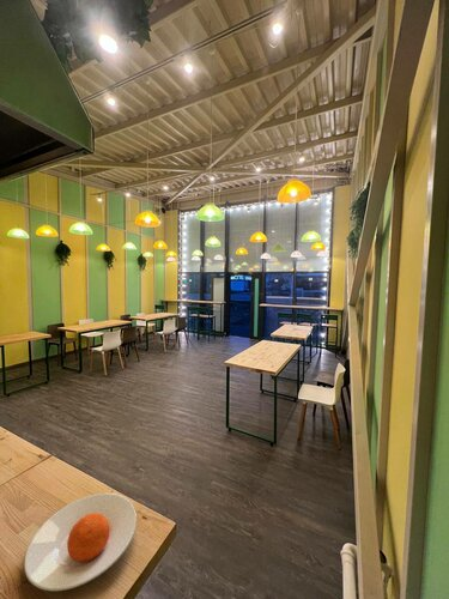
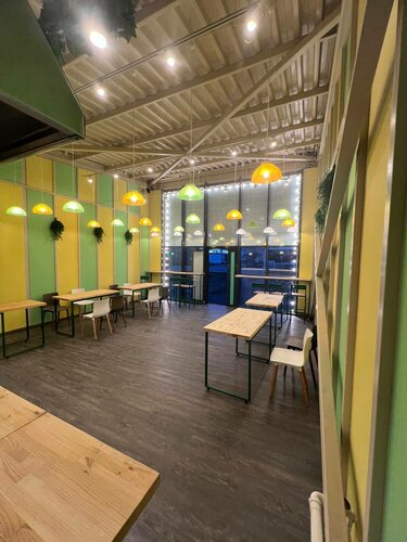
- plate [23,492,138,592]
